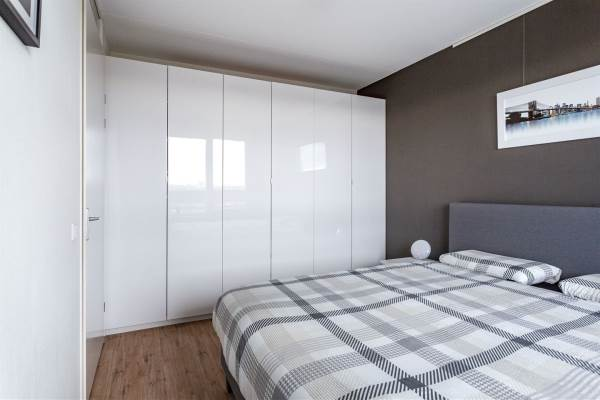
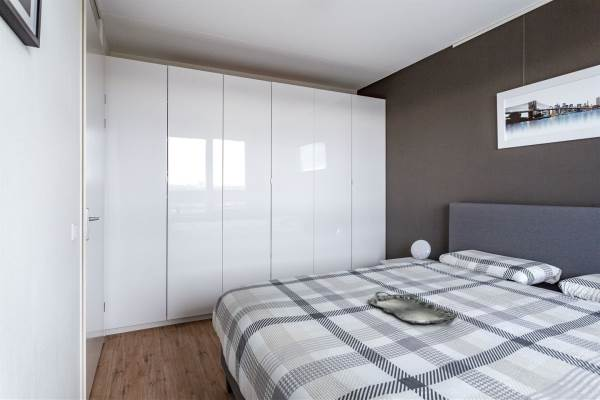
+ serving tray [366,291,459,325]
